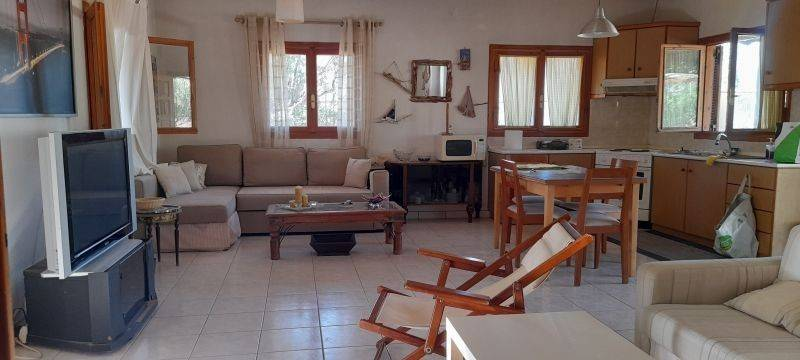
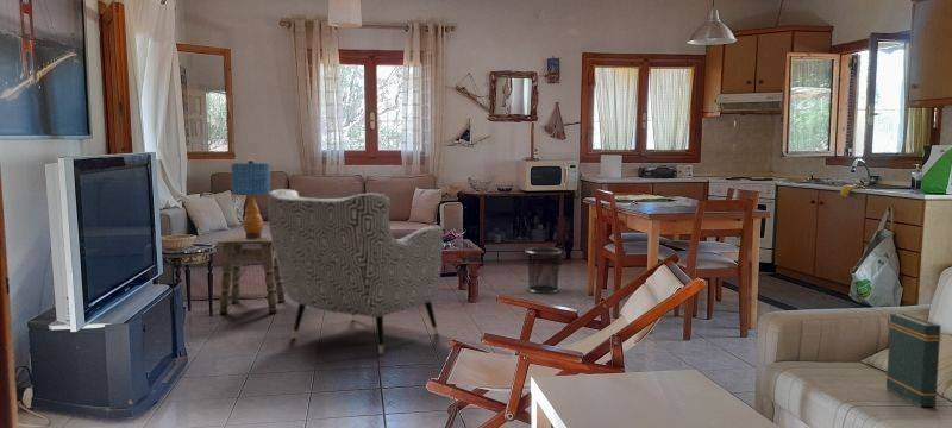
+ waste bin [524,246,564,295]
+ armchair [267,188,444,354]
+ book [885,311,942,408]
+ table lamp [231,158,271,239]
+ side table [217,233,287,315]
